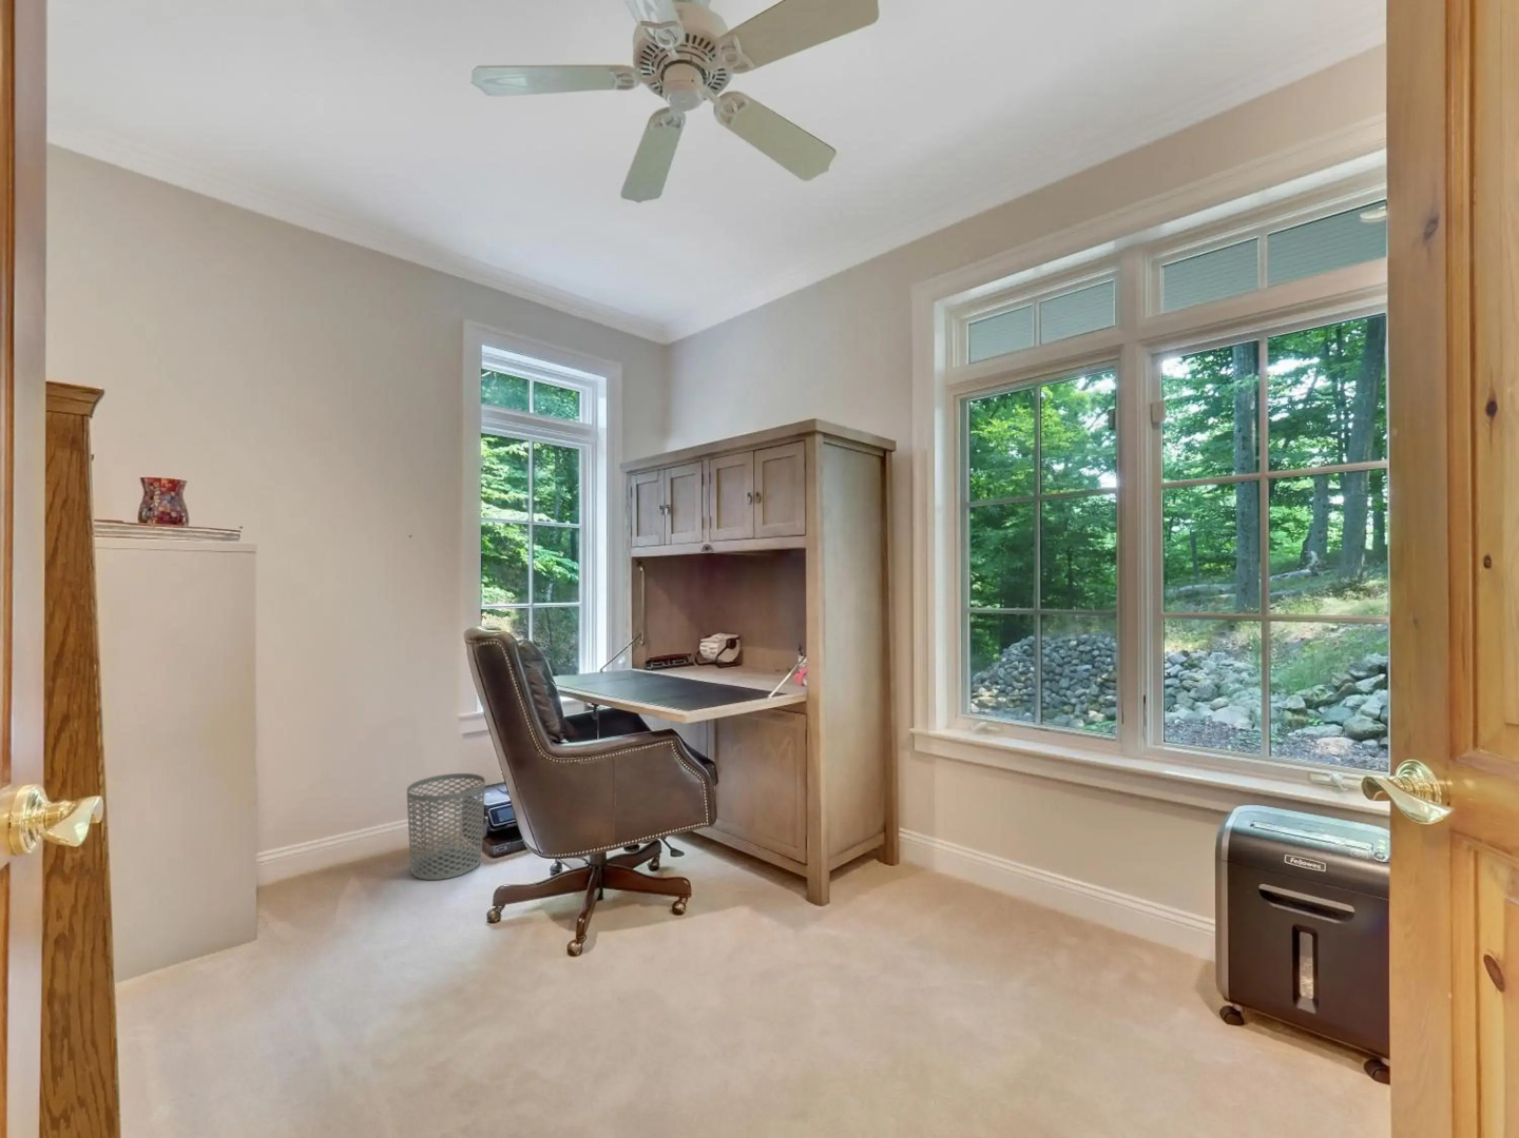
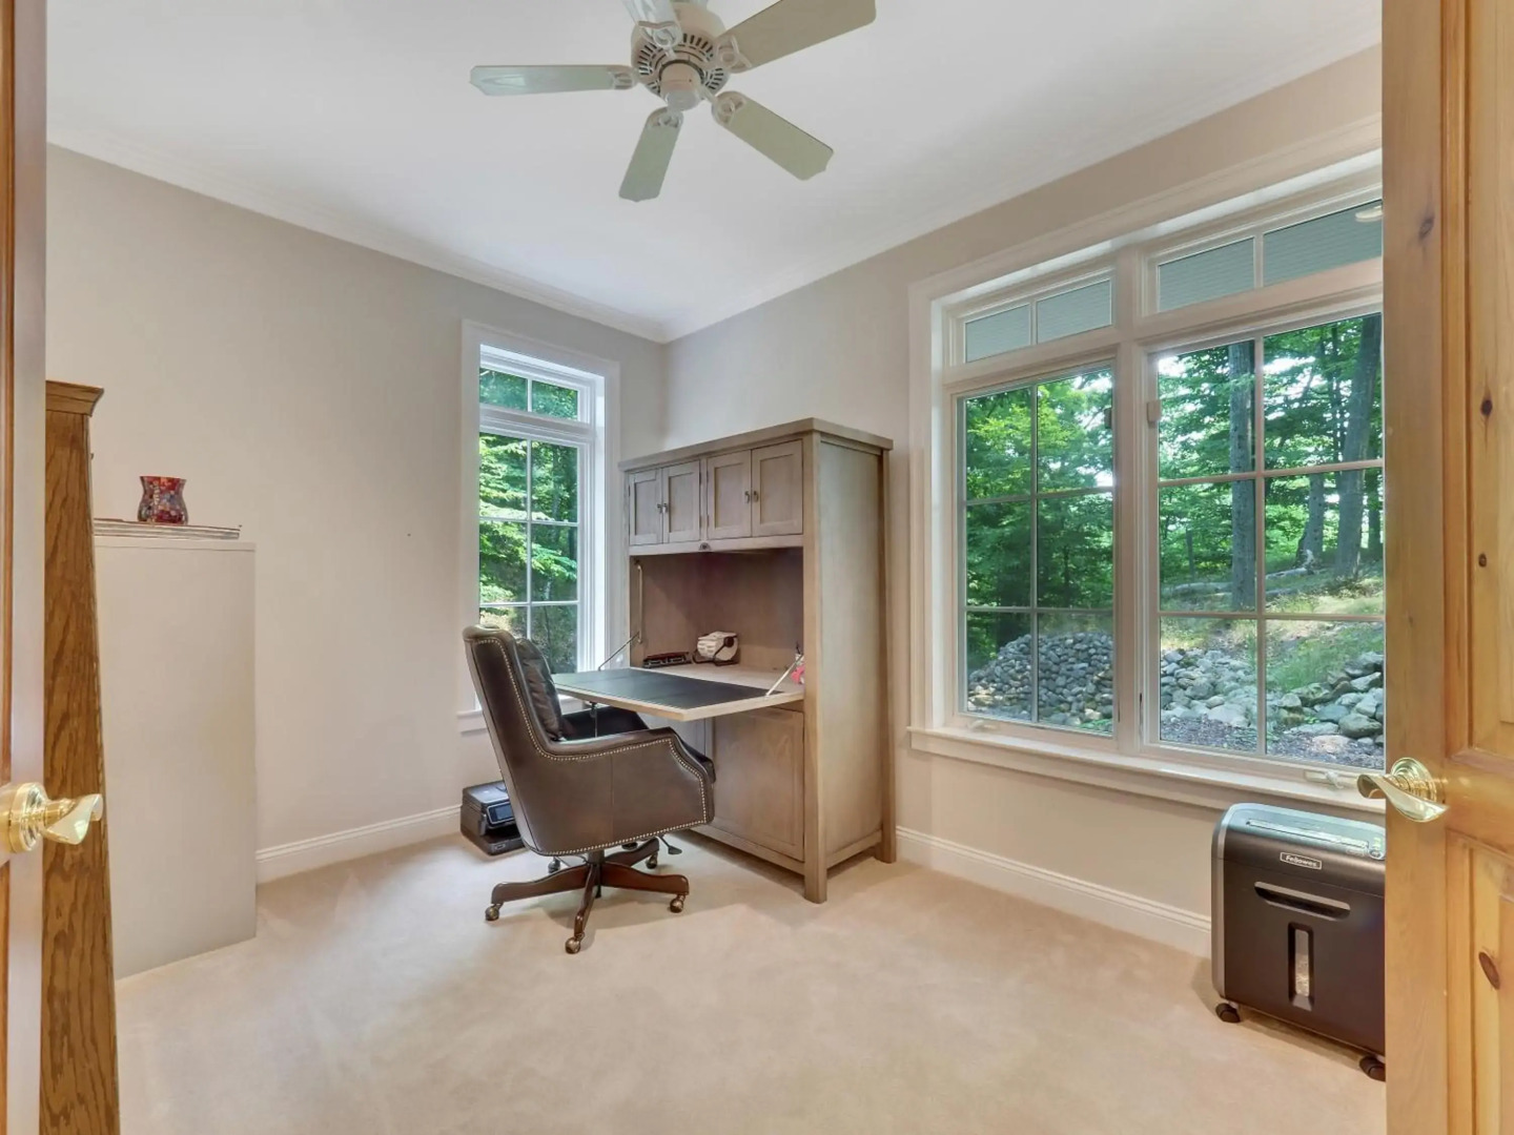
- waste bin [407,772,487,881]
